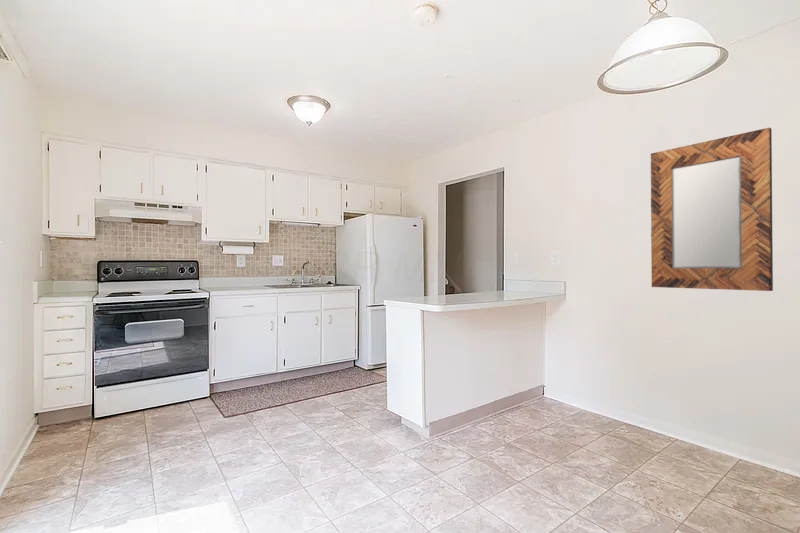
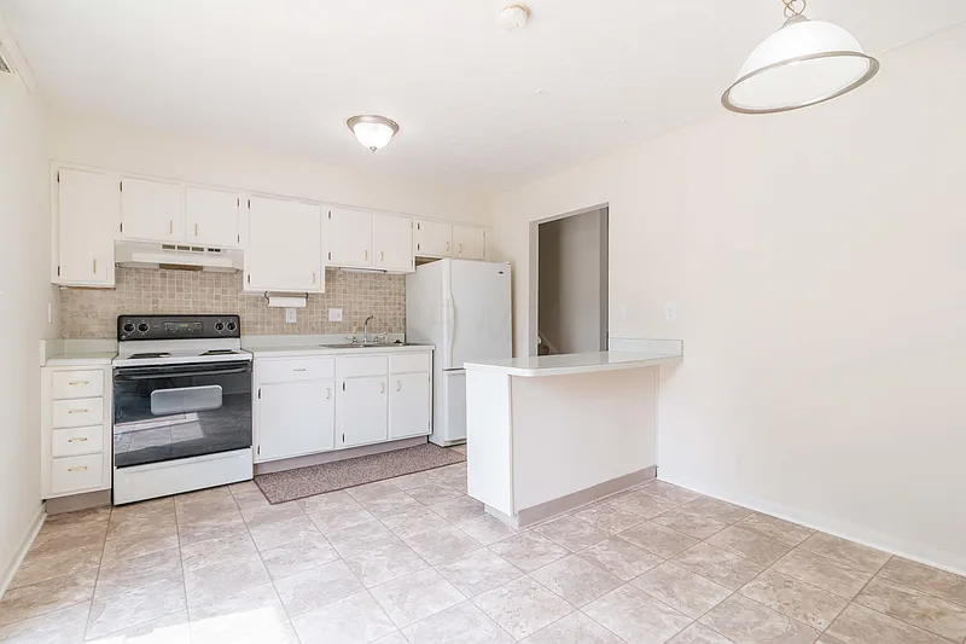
- home mirror [650,127,774,292]
